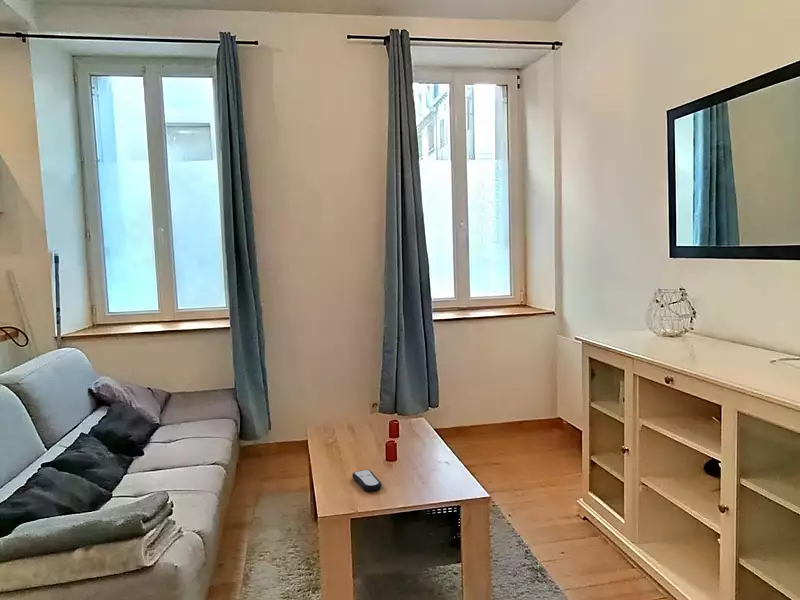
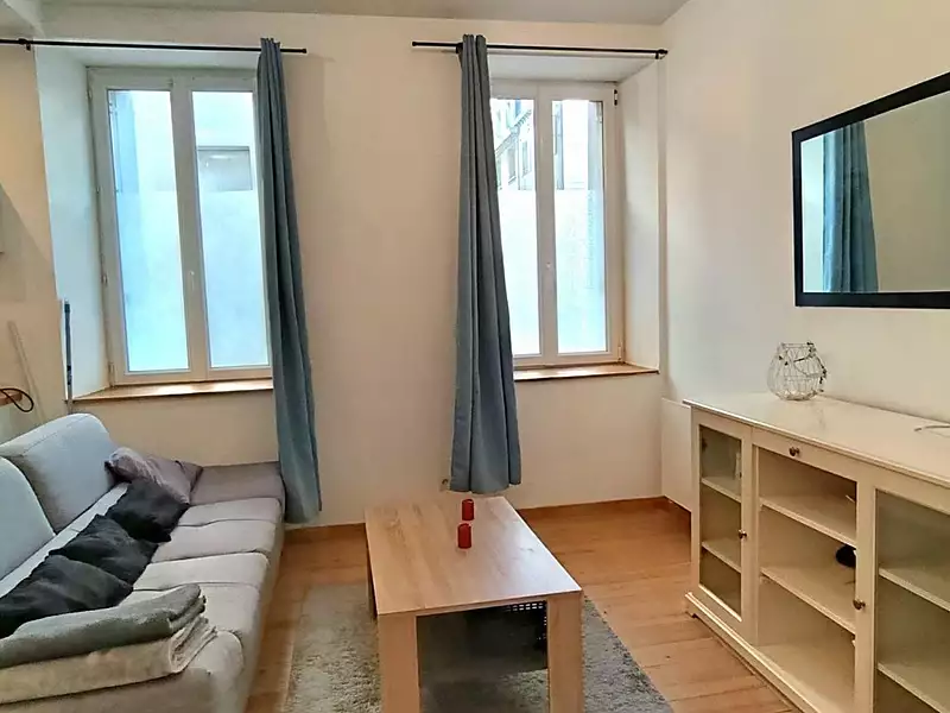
- remote control [351,469,383,492]
